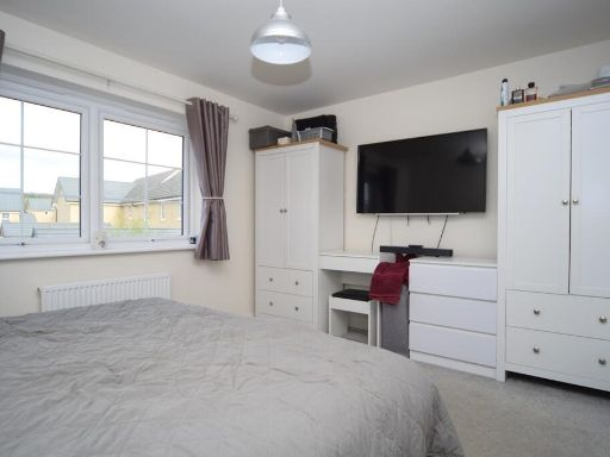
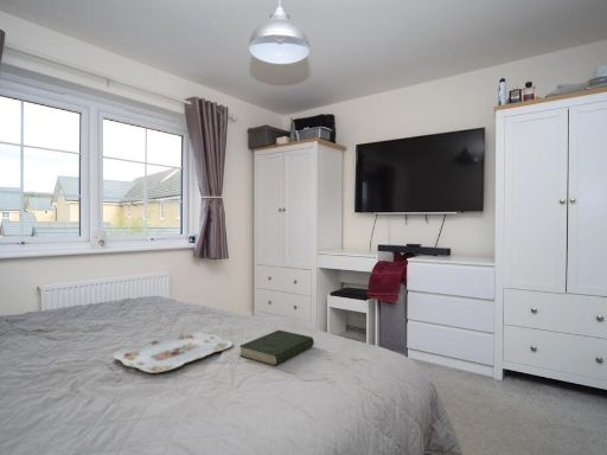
+ book [238,329,315,367]
+ serving tray [111,331,234,374]
